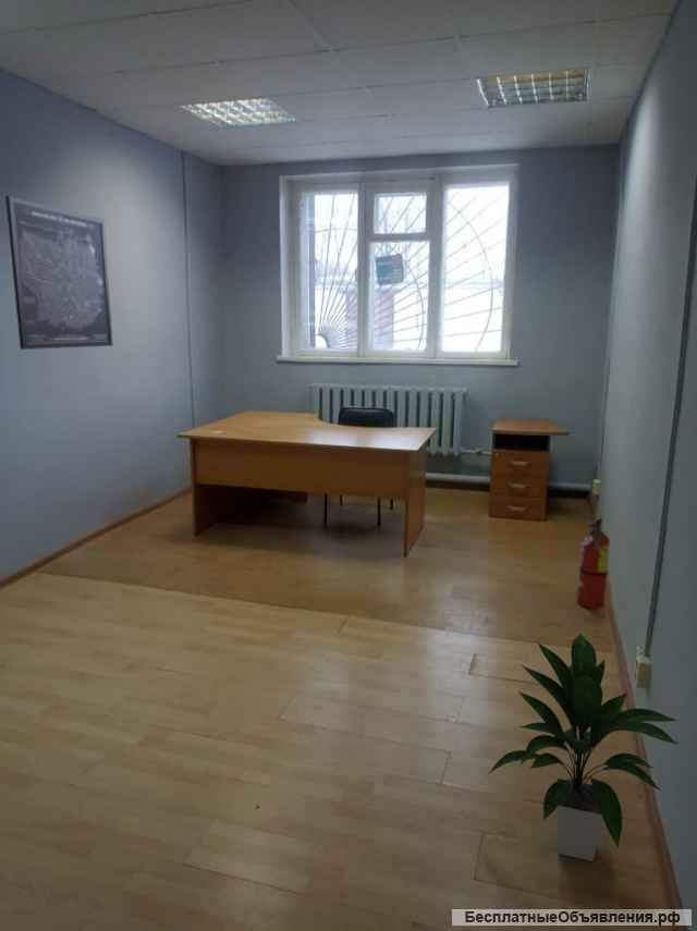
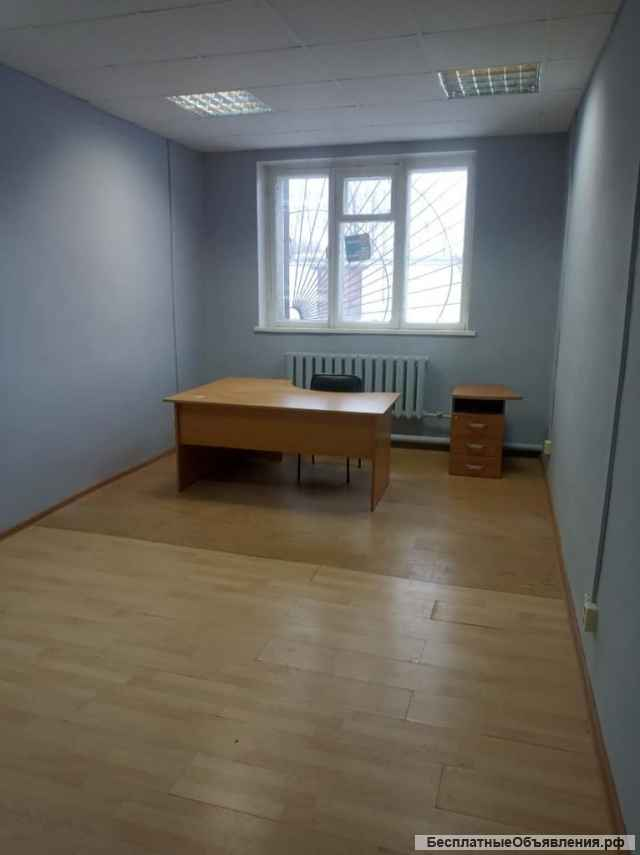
- fire extinguisher [573,514,611,610]
- indoor plant [484,633,680,862]
- wall art [4,195,114,351]
